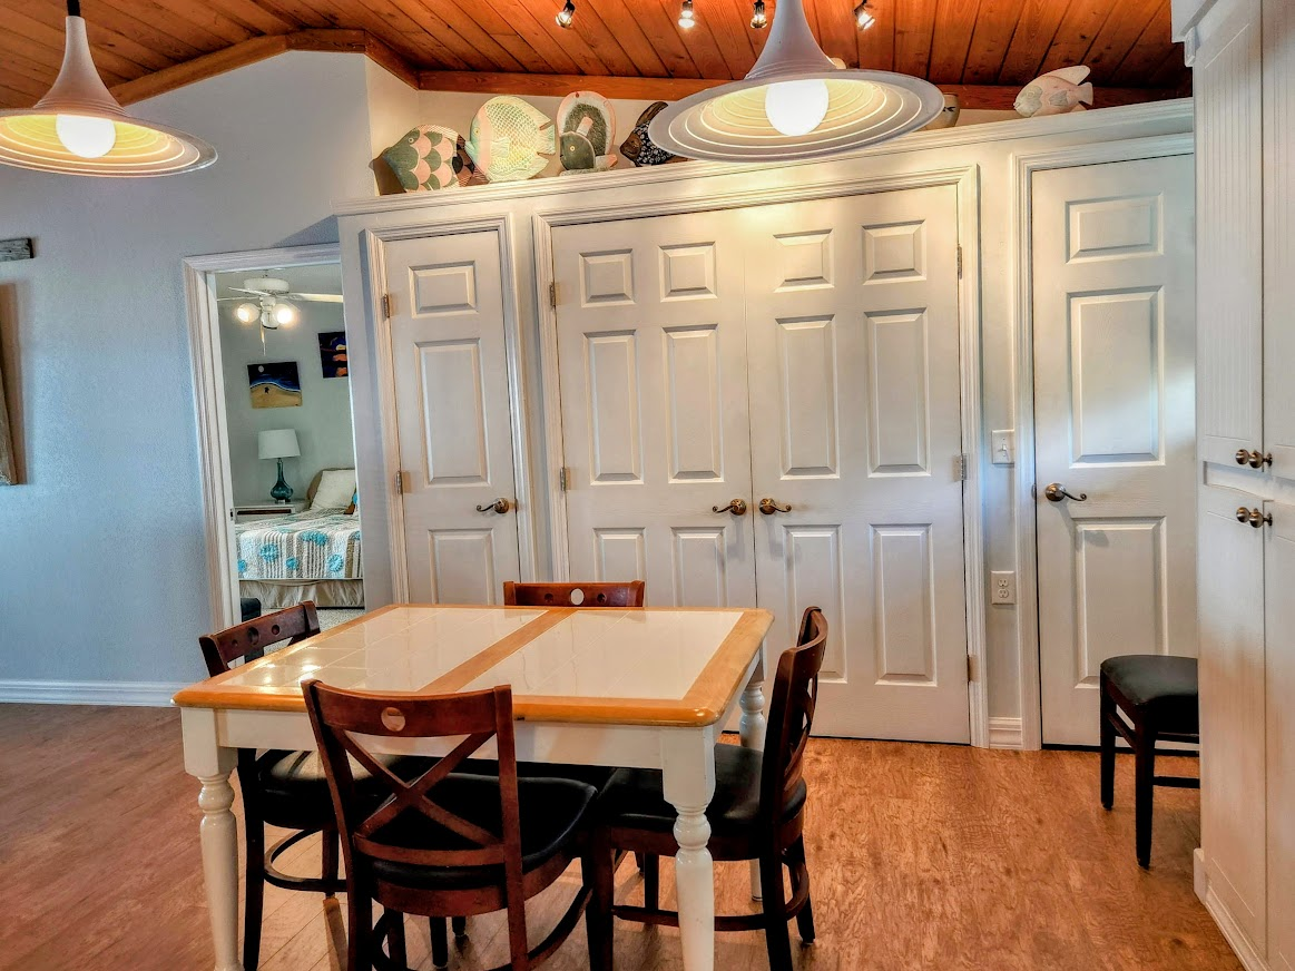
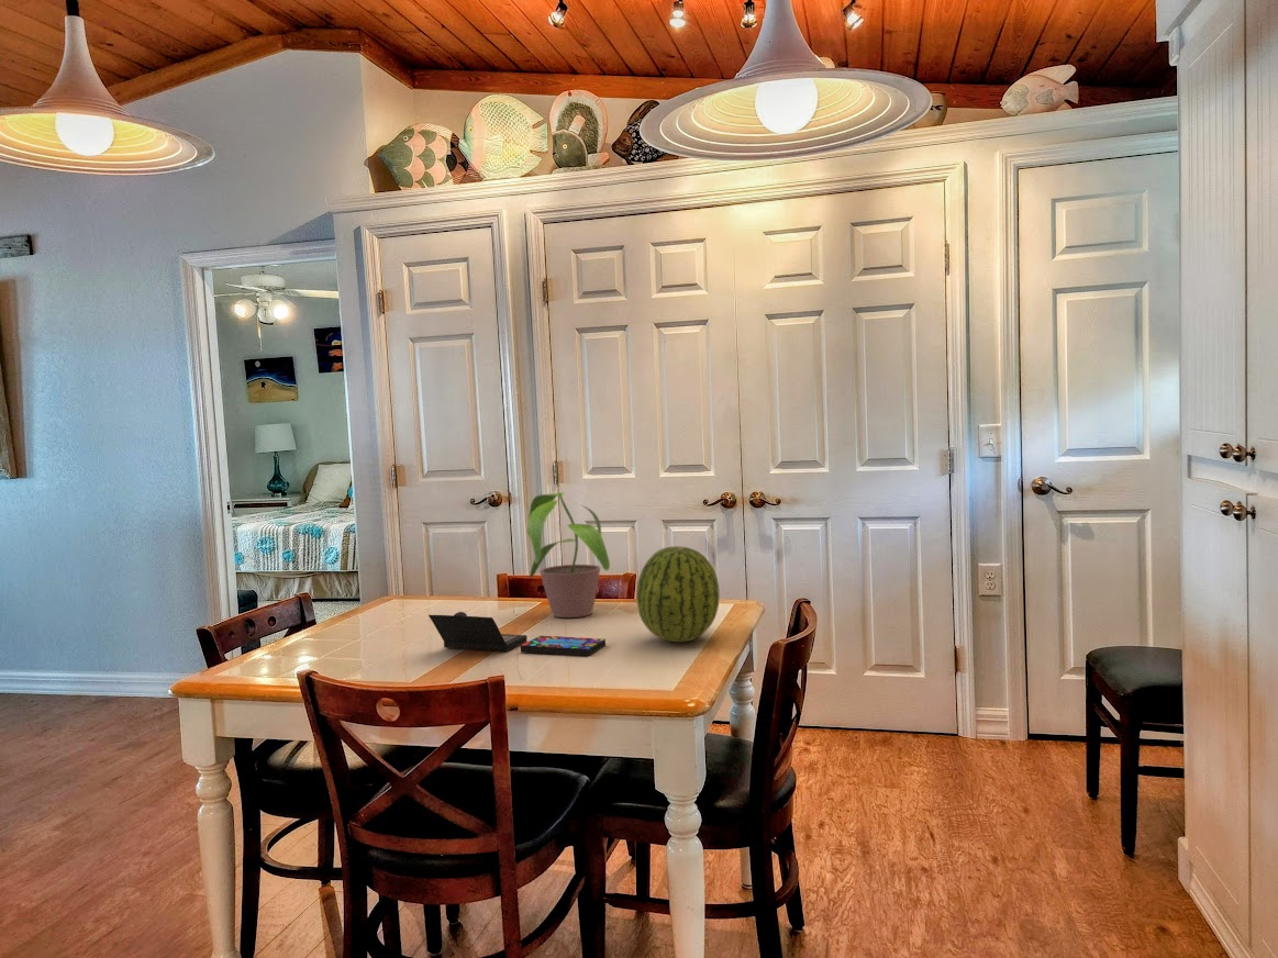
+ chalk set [427,611,607,657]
+ potted plant [526,491,611,619]
+ fruit [635,545,721,643]
